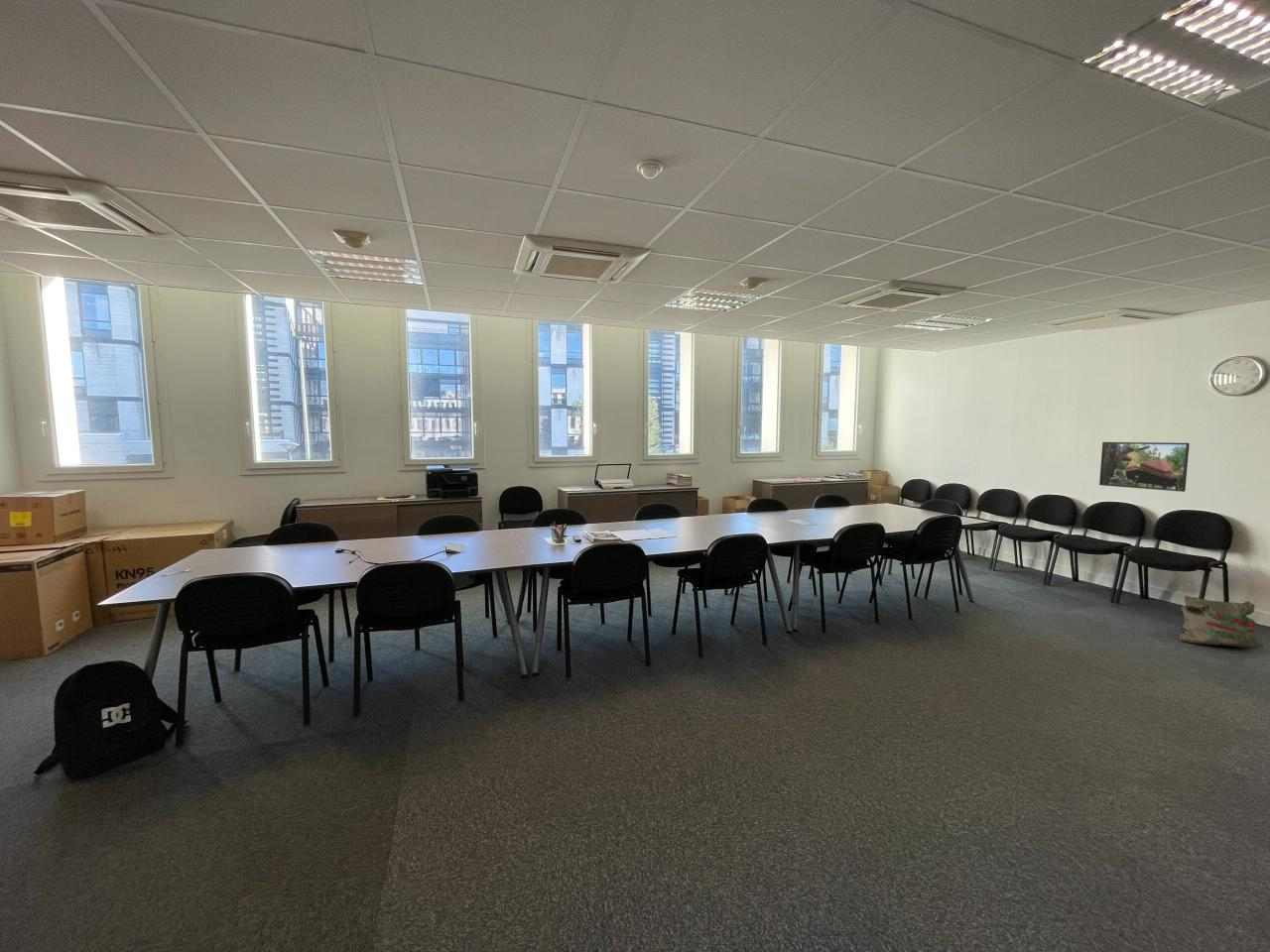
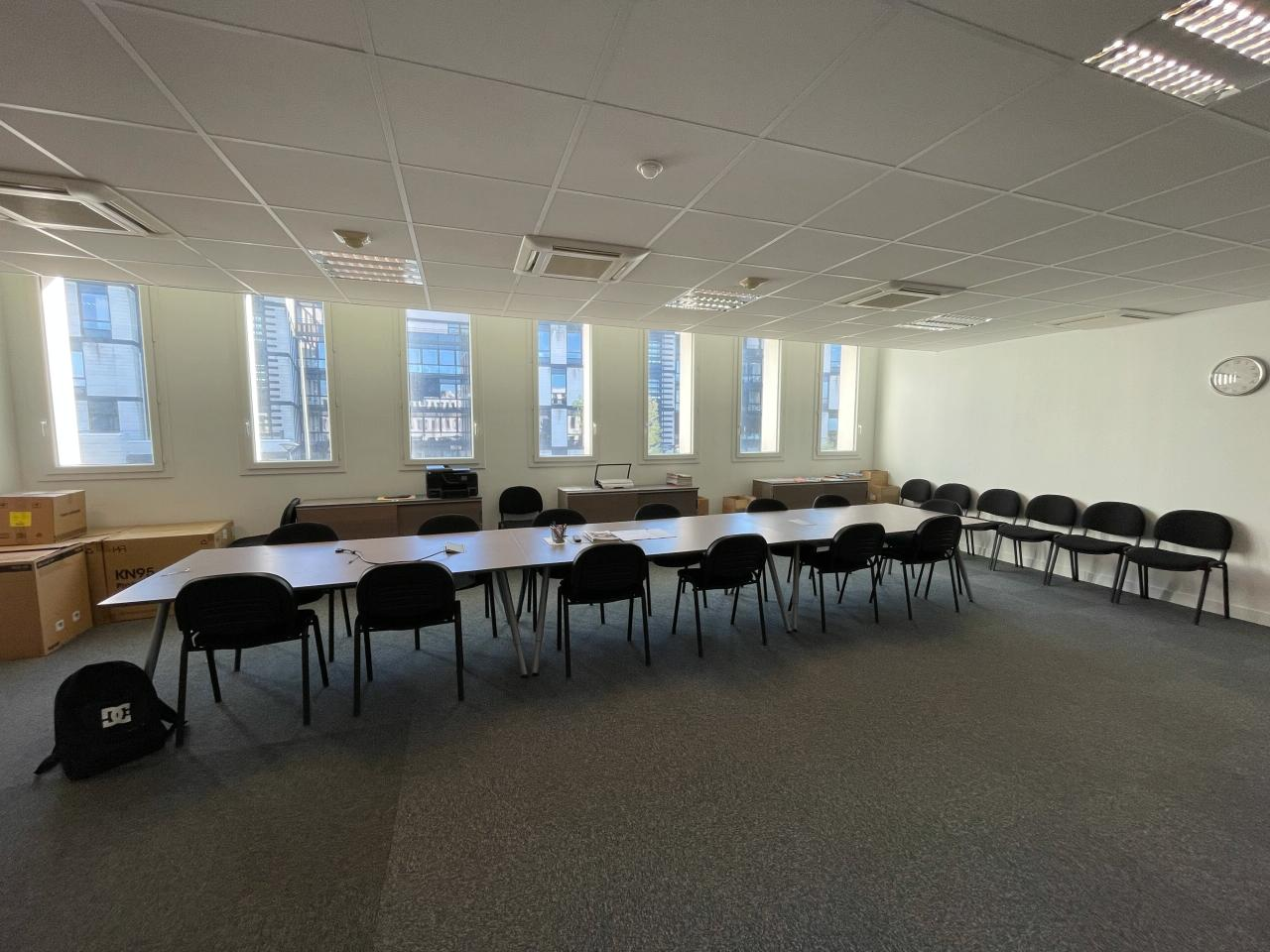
- bag [1179,595,1264,649]
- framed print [1098,441,1191,493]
